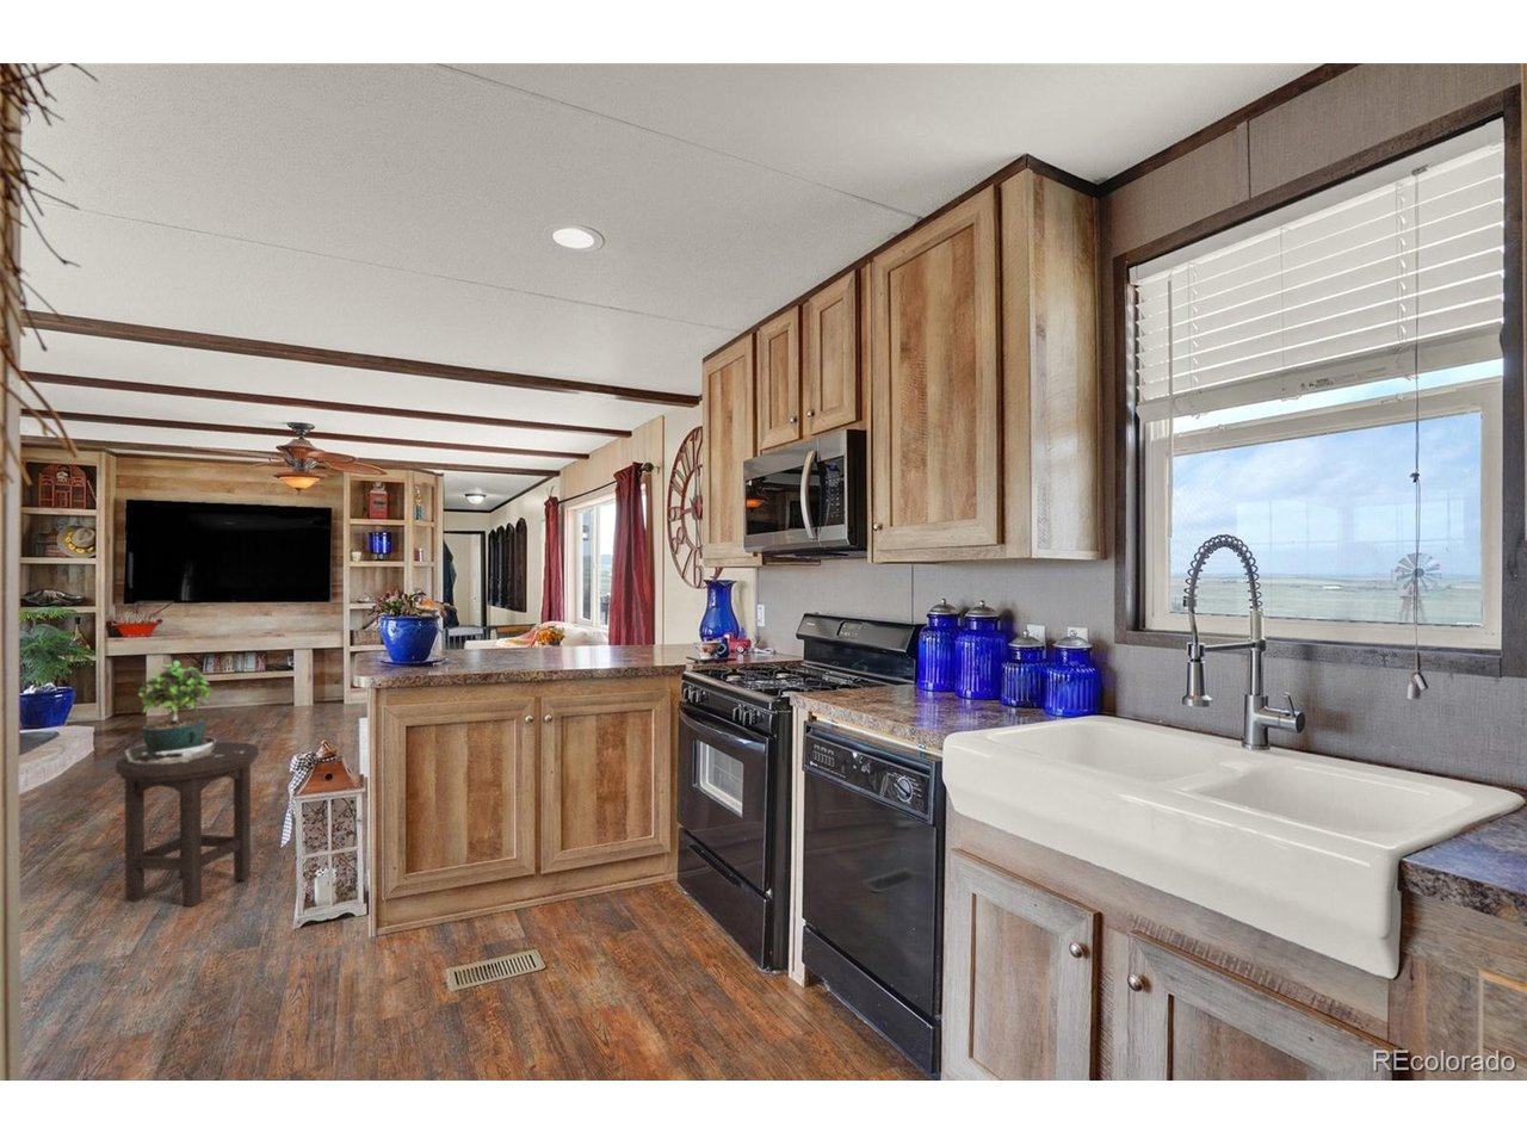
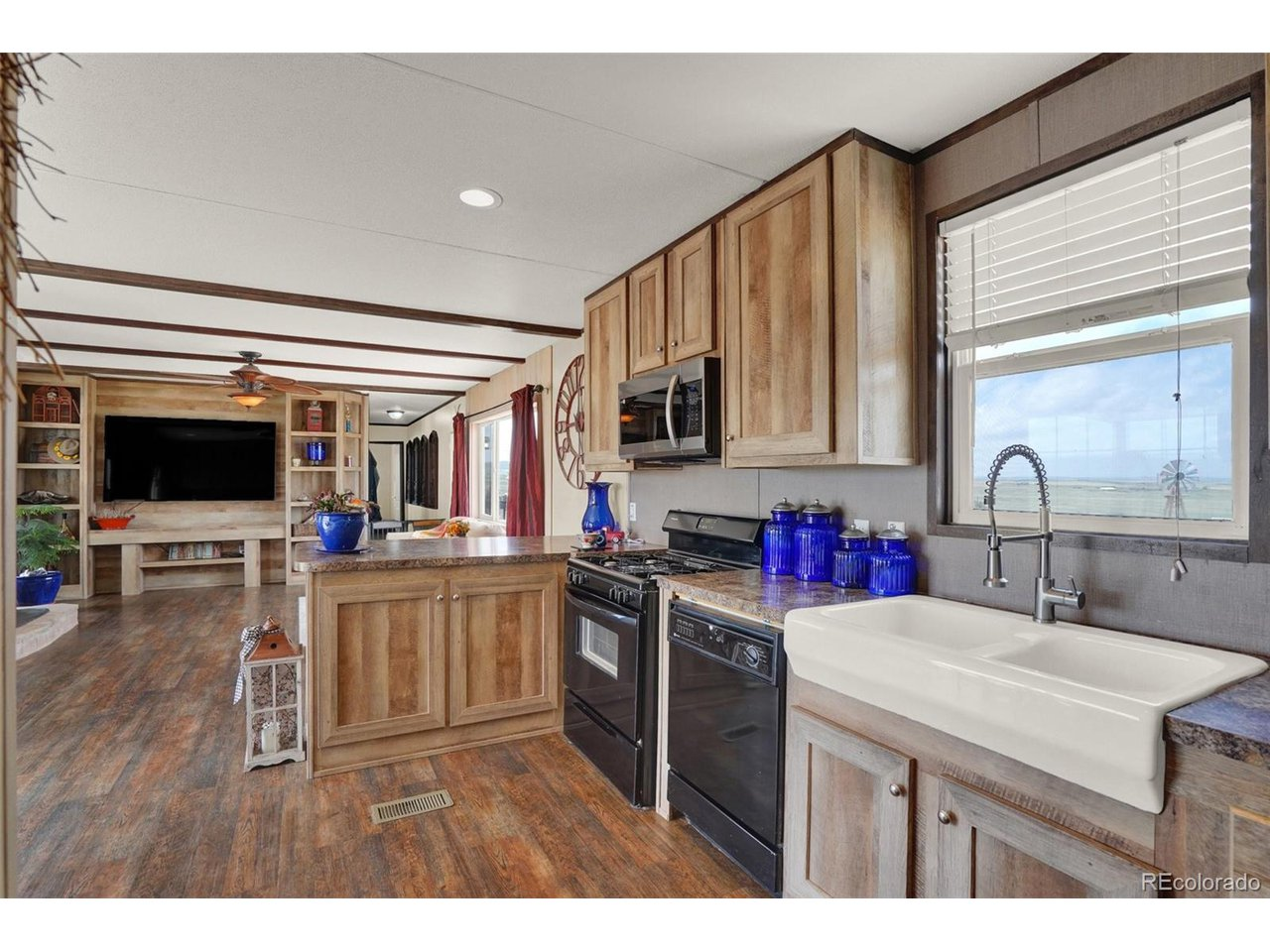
- potted plant [124,659,242,765]
- stool [114,741,260,908]
